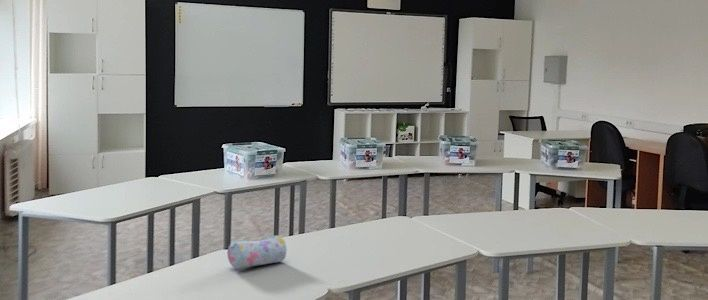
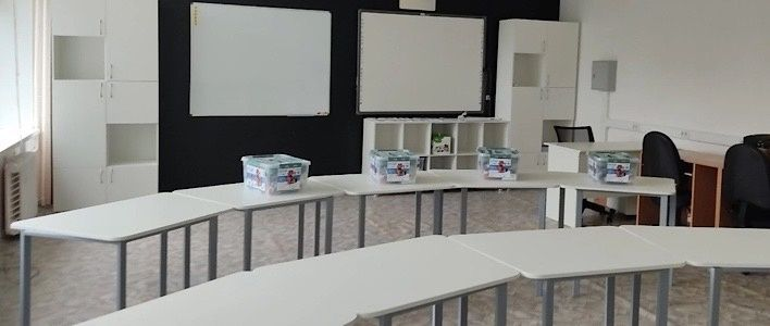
- pencil case [226,234,288,270]
